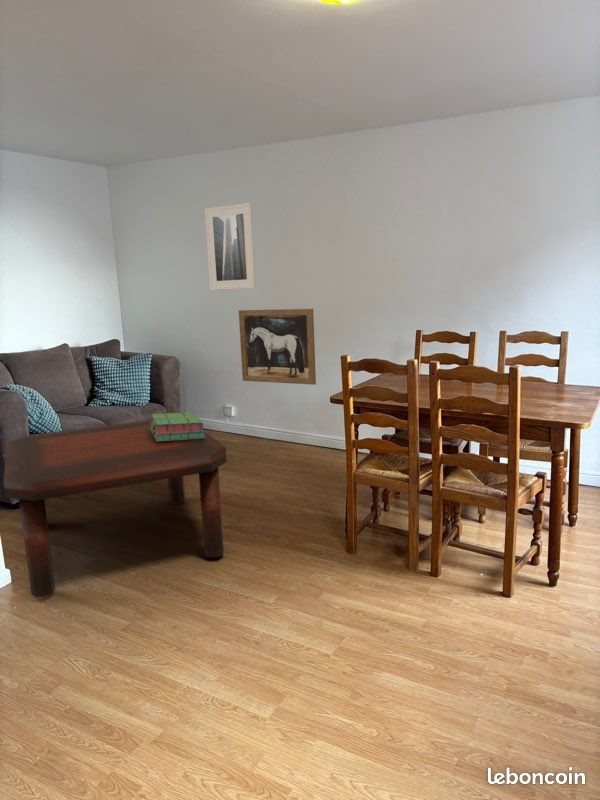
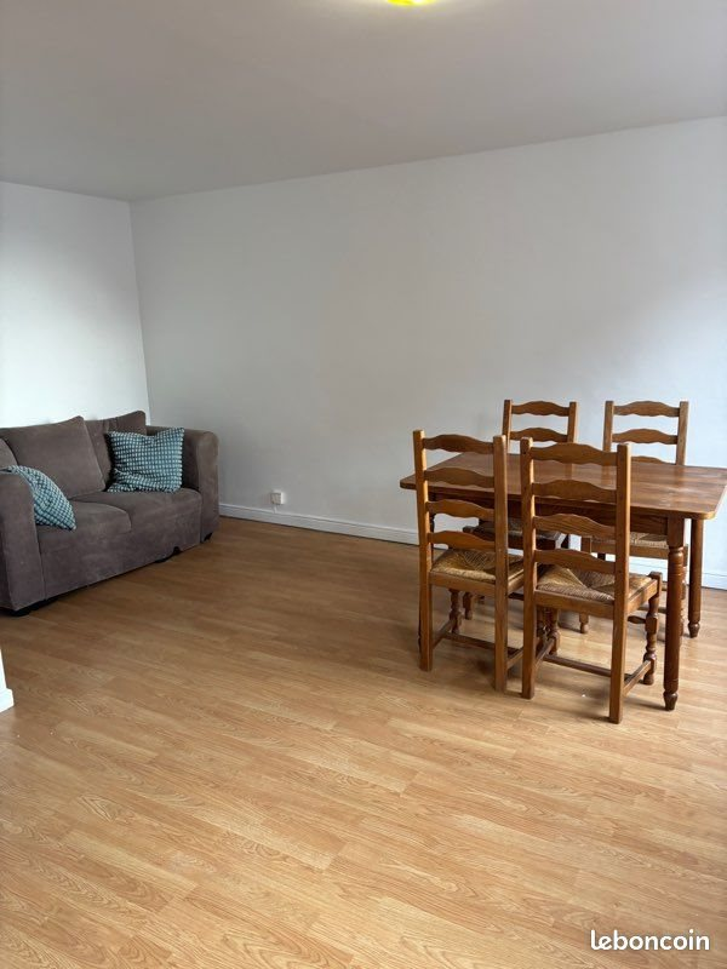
- stack of books [150,411,206,441]
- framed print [204,202,257,291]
- coffee table [2,419,228,598]
- wall art [238,308,317,386]
